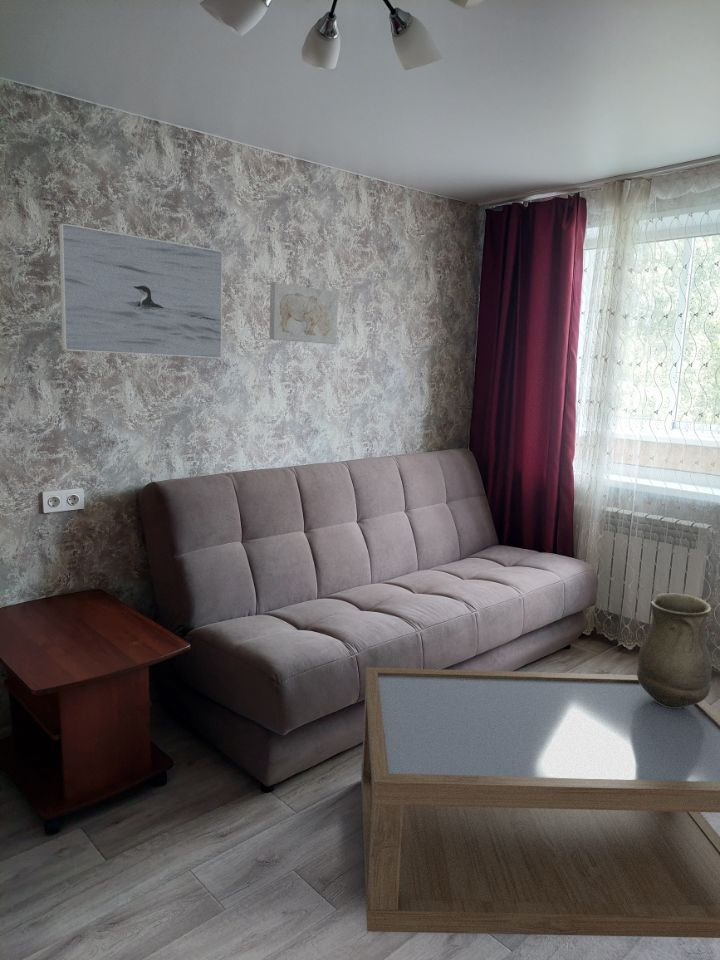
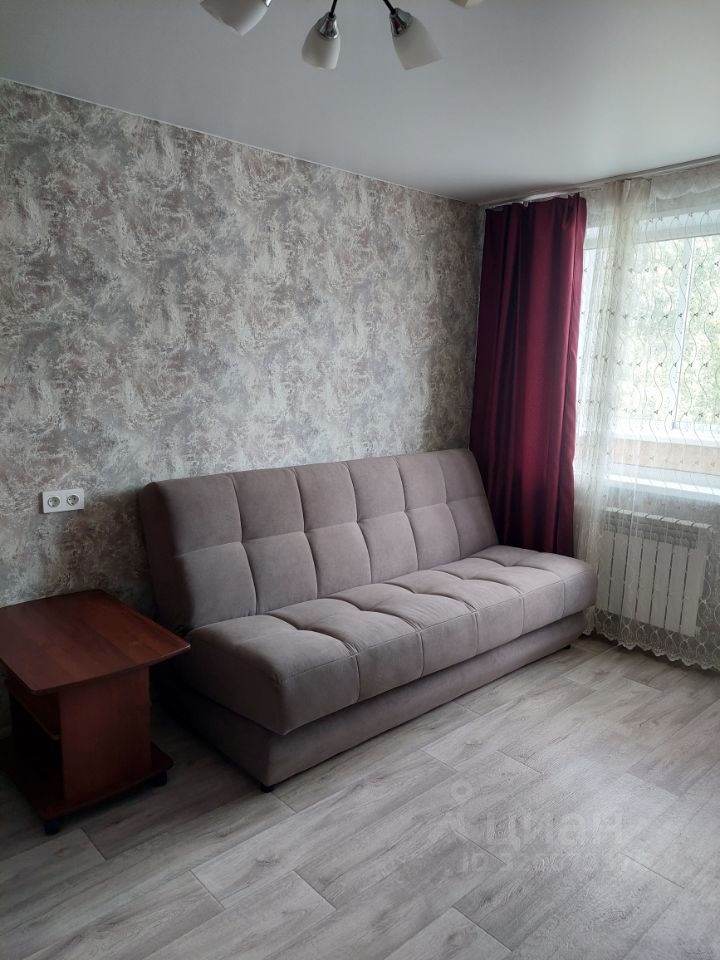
- wall art [268,282,339,345]
- coffee table [360,666,720,939]
- vase [636,592,713,708]
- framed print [58,222,223,359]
